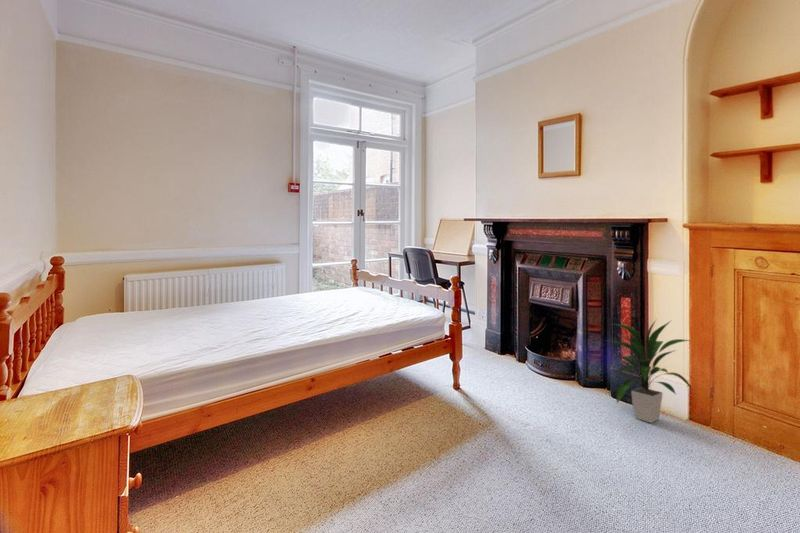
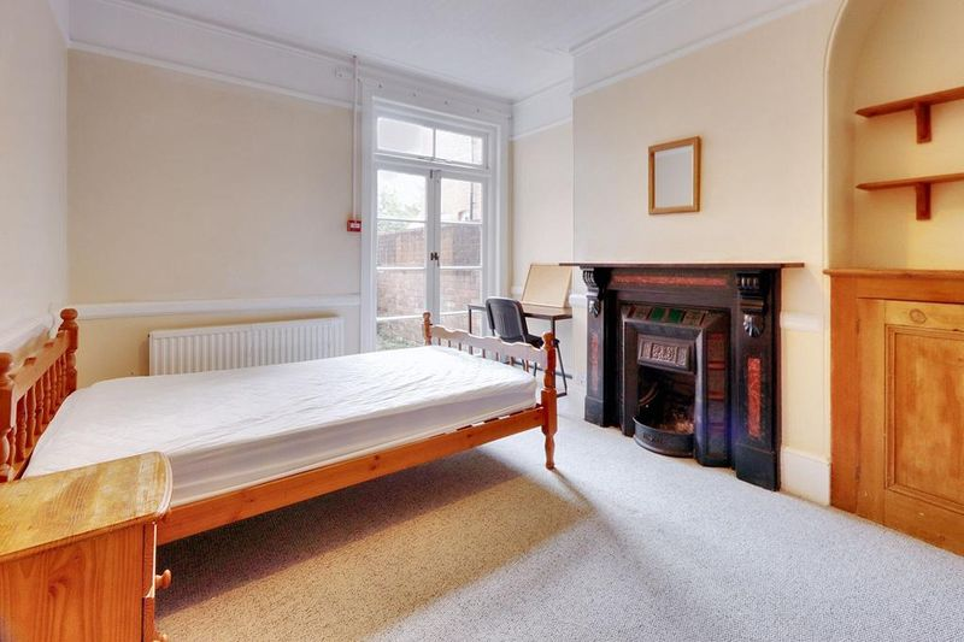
- indoor plant [604,316,695,424]
